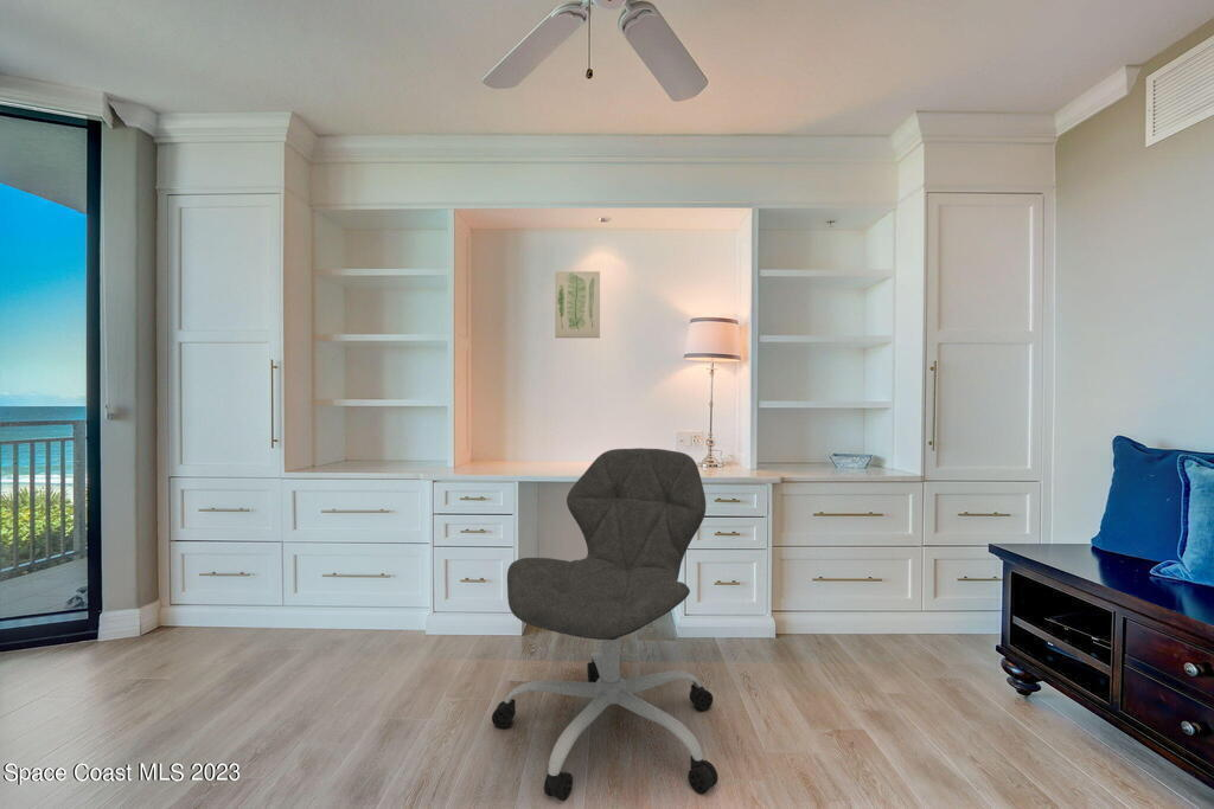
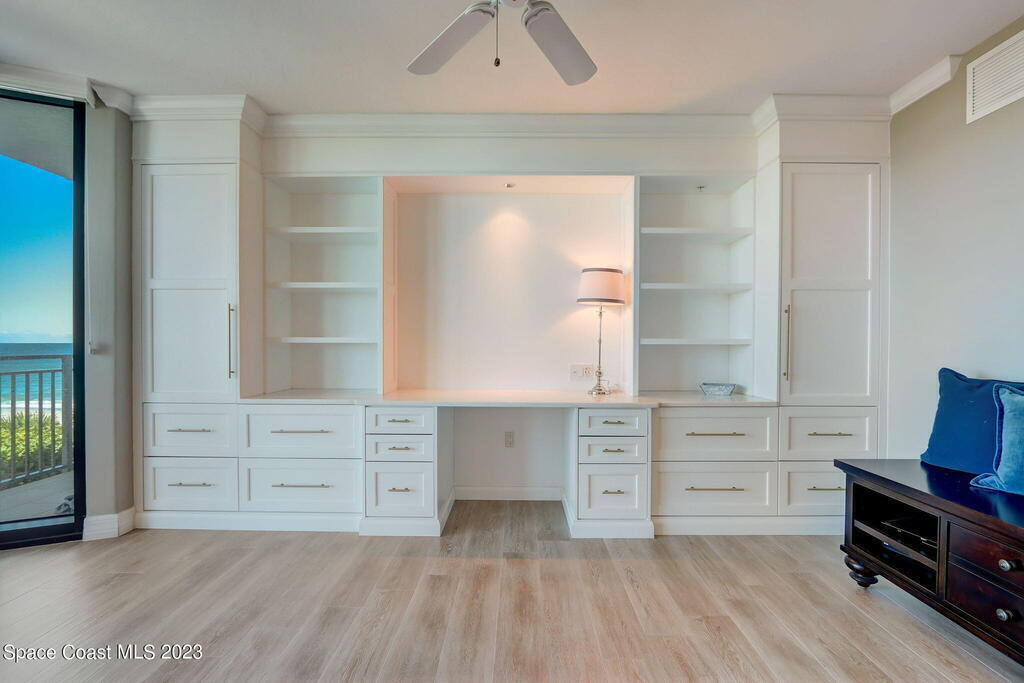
- wall art [554,270,601,339]
- office chair [491,447,720,802]
